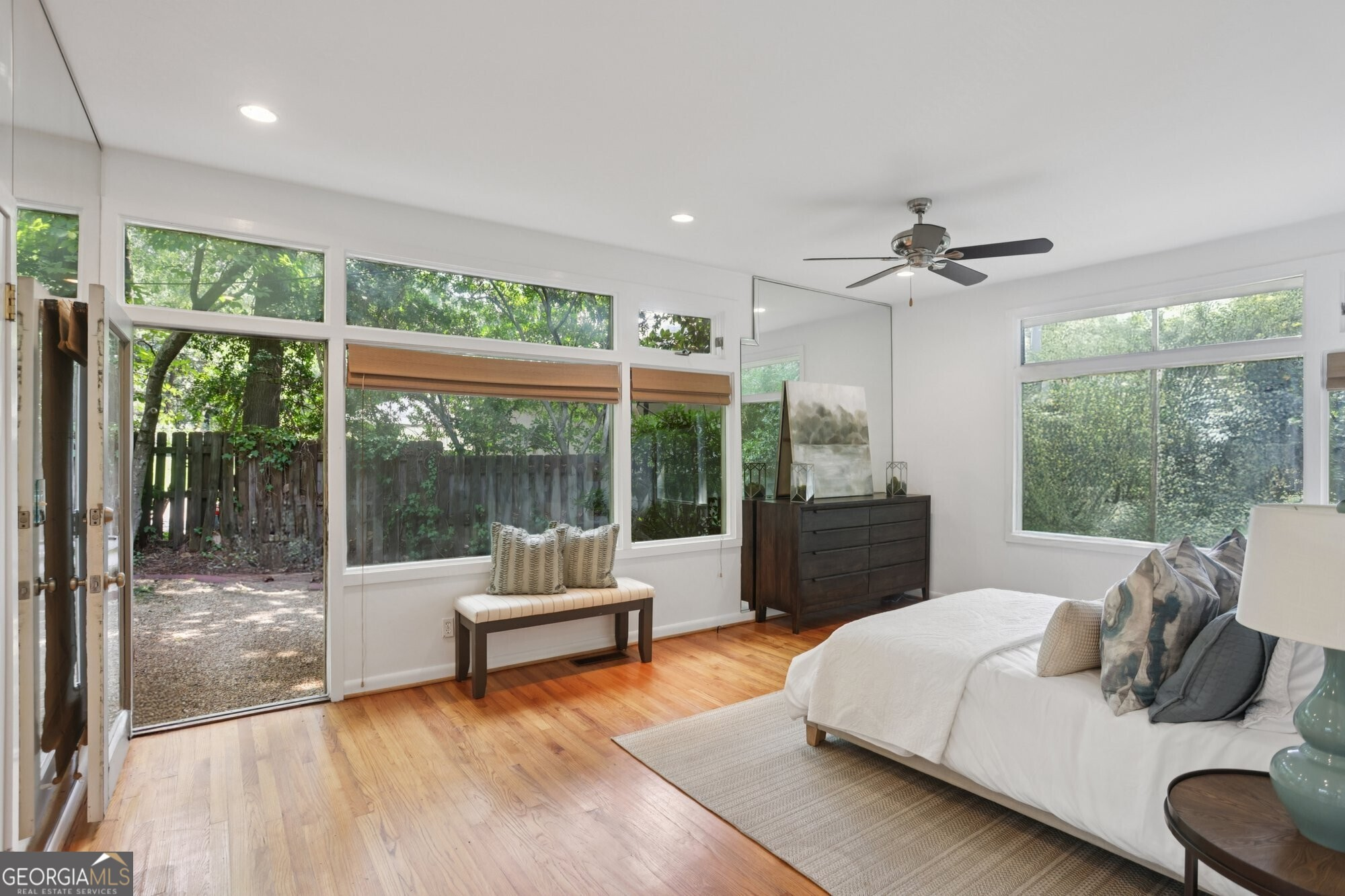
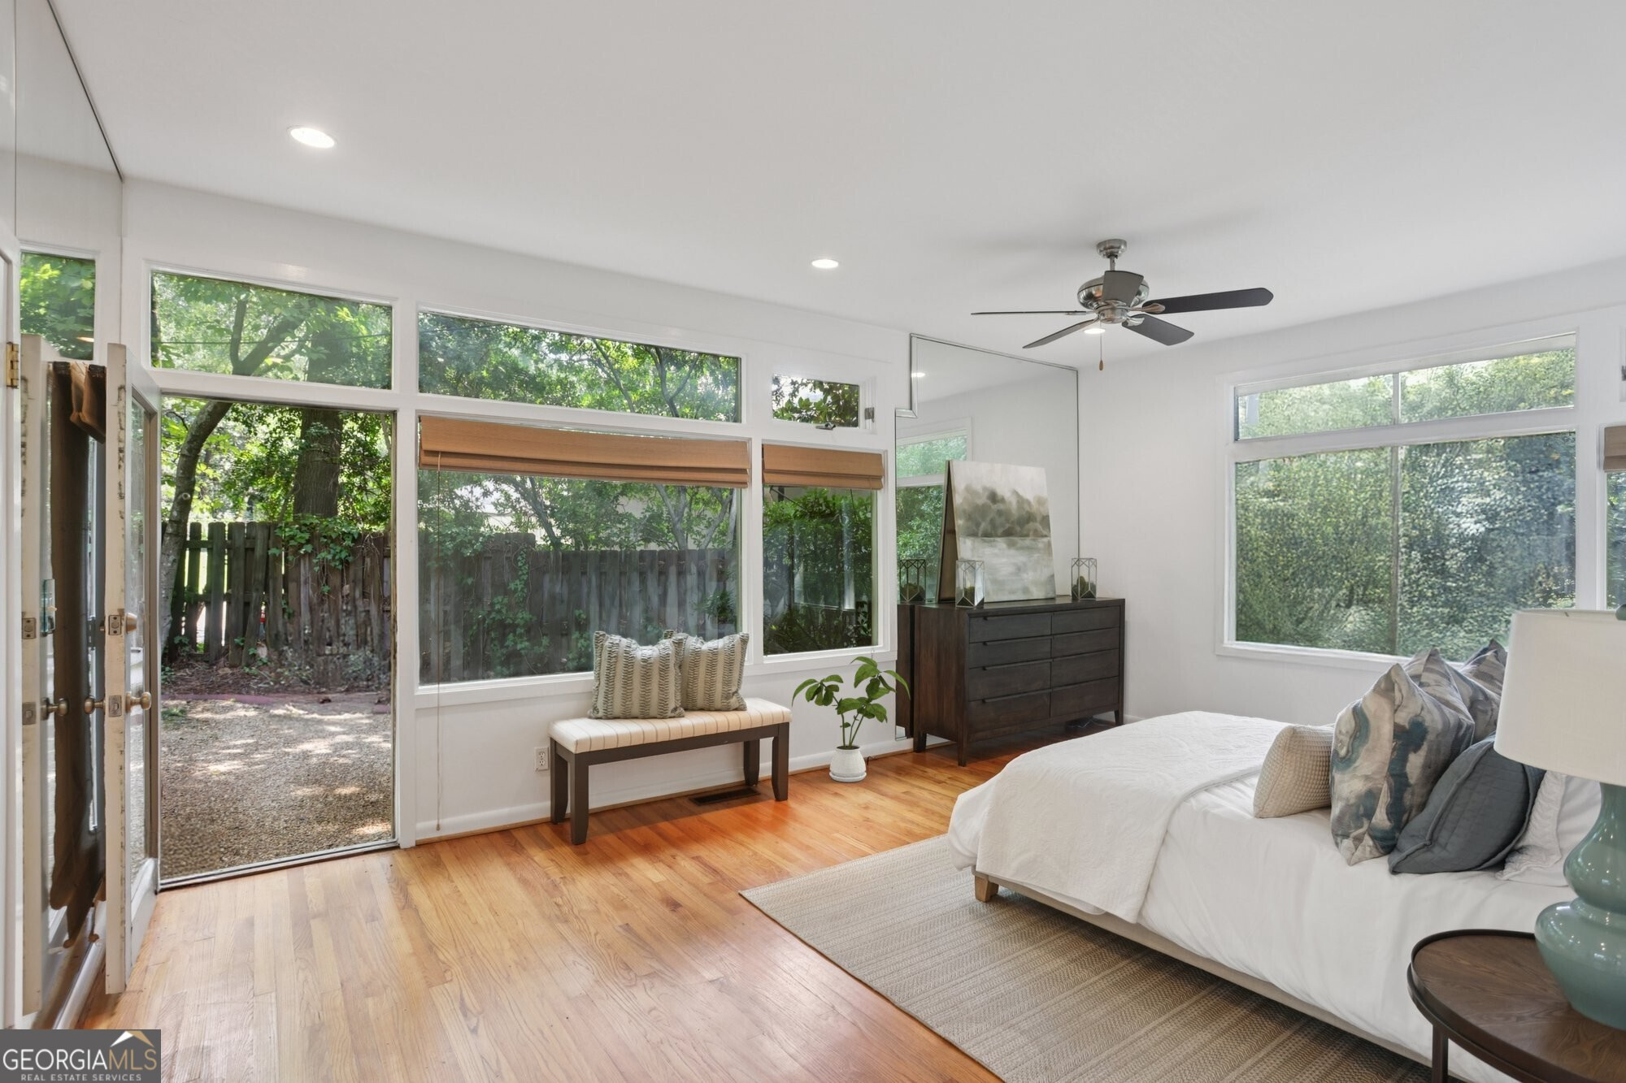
+ house plant [791,655,912,783]
